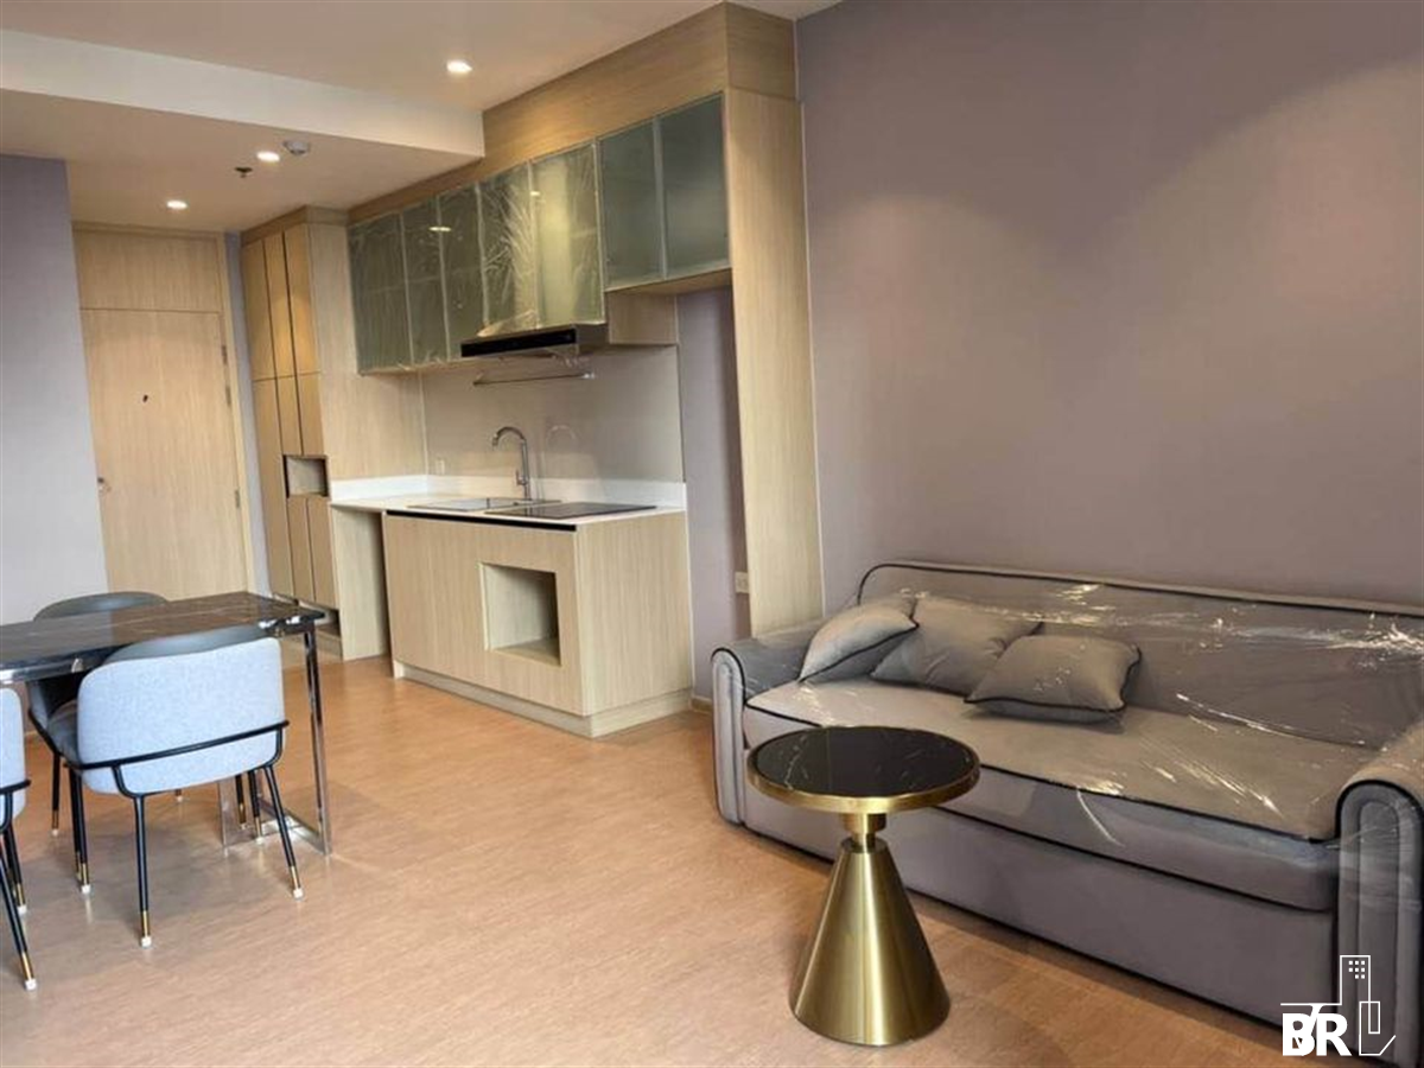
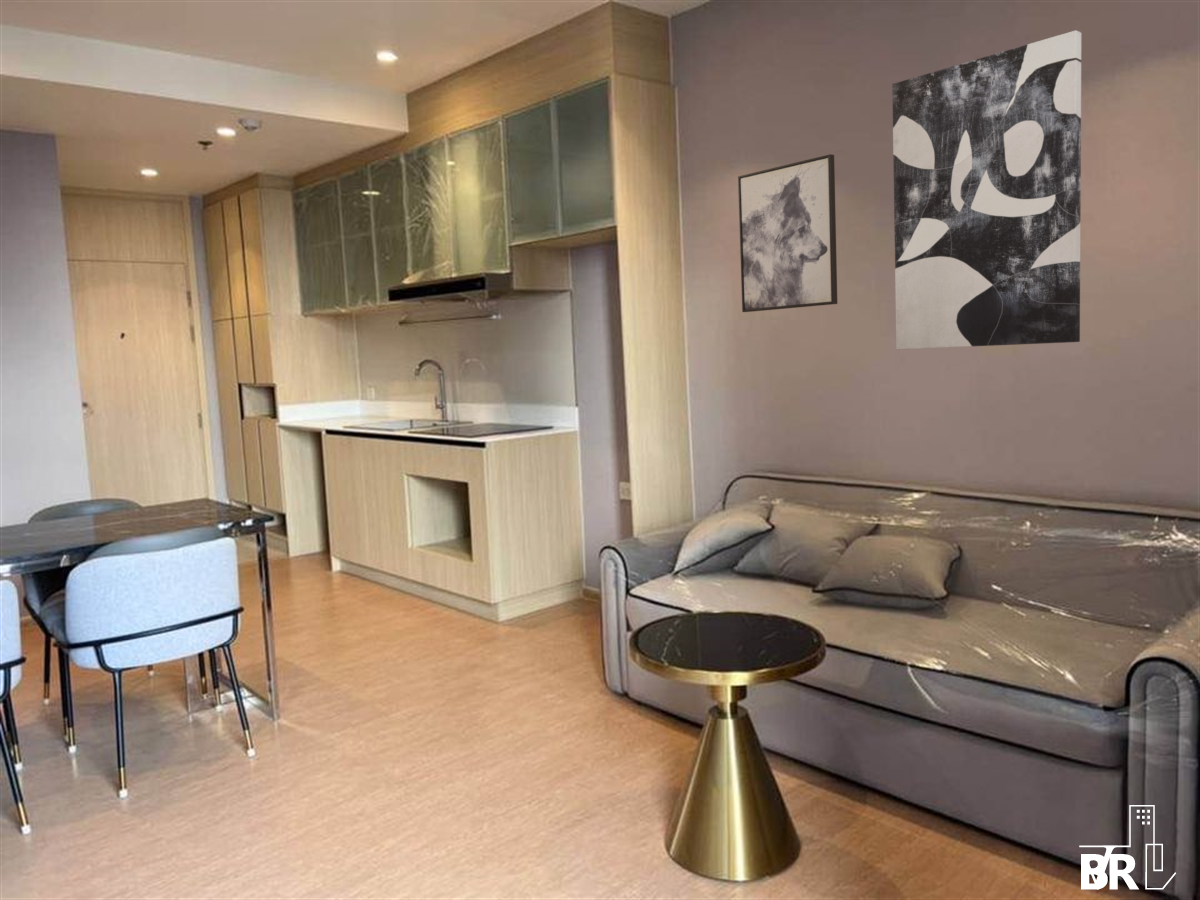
+ wall art [737,153,838,313]
+ wall art [891,29,1082,351]
